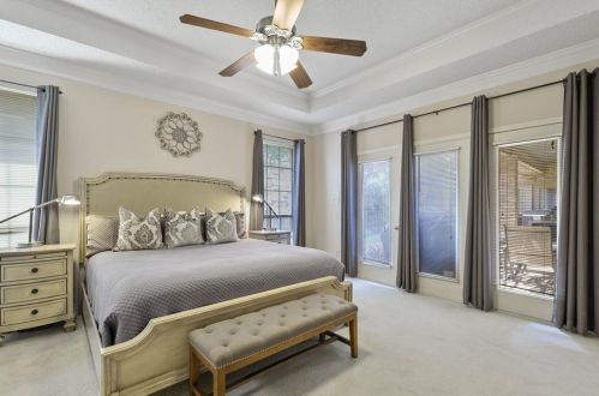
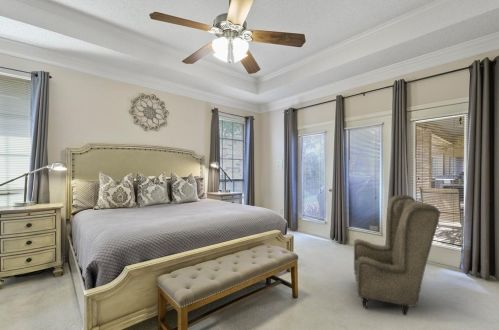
+ armchair [353,194,442,316]
